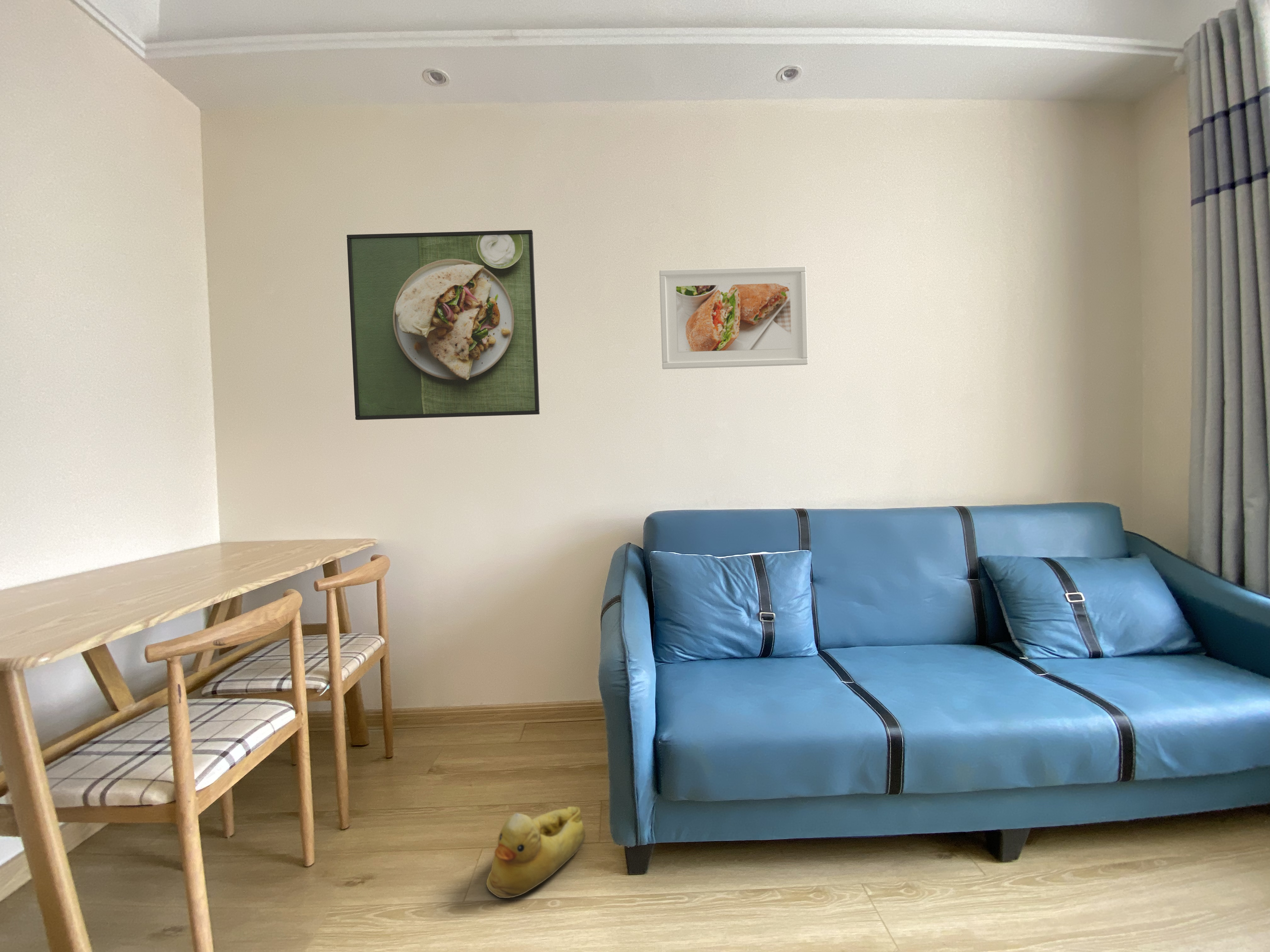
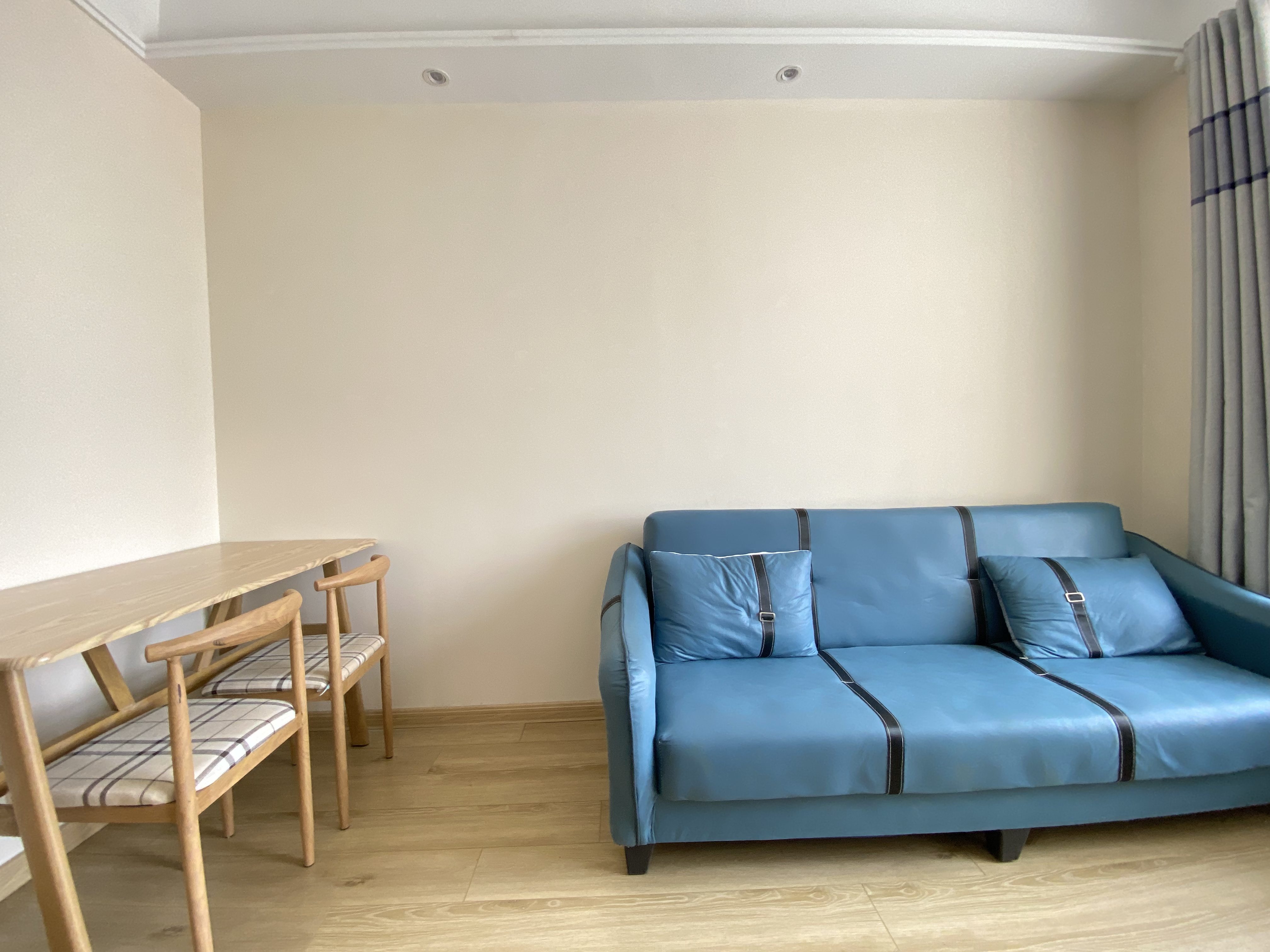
- rubber duck [486,806,586,898]
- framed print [346,230,540,420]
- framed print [659,266,809,370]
